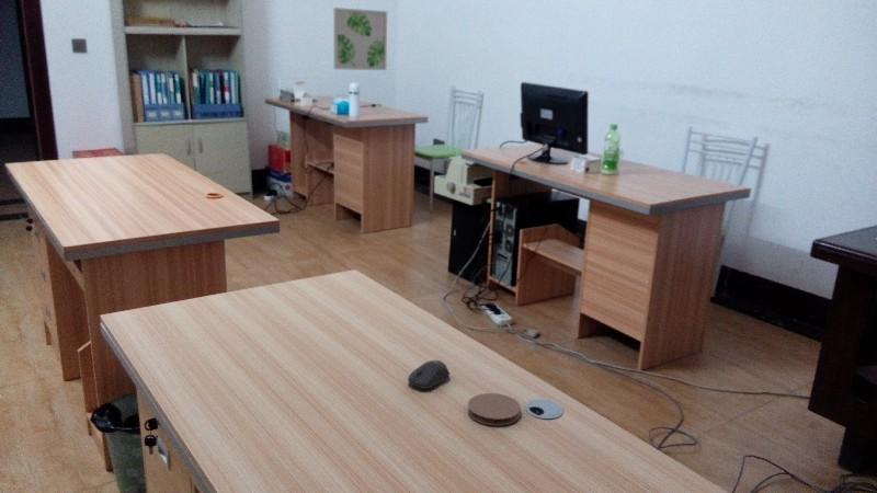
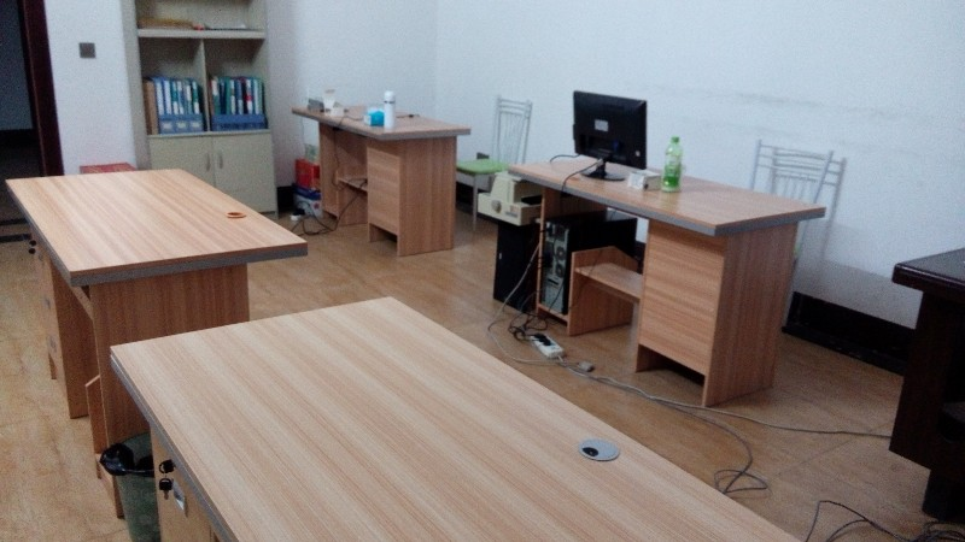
- computer mouse [407,359,451,390]
- wall art [333,7,388,71]
- coaster [467,392,522,426]
